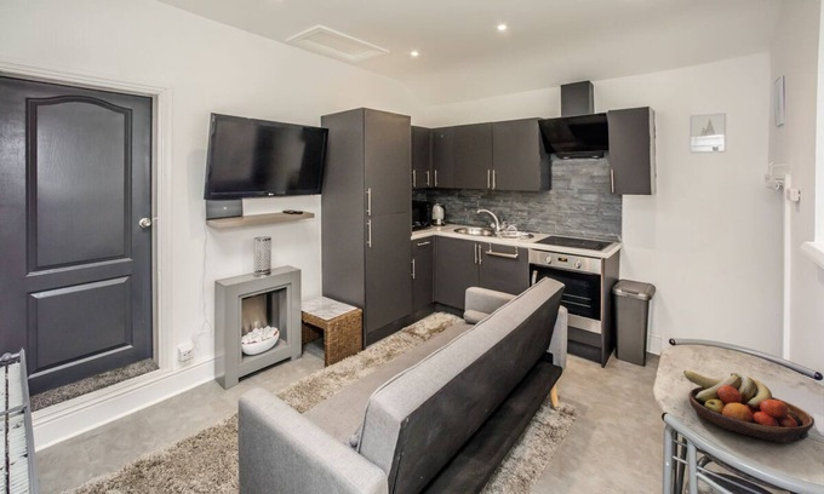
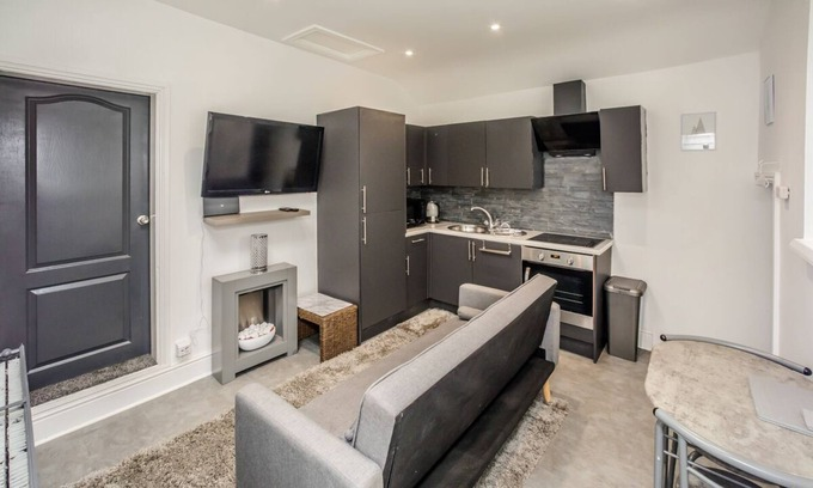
- fruit bowl [682,369,816,444]
